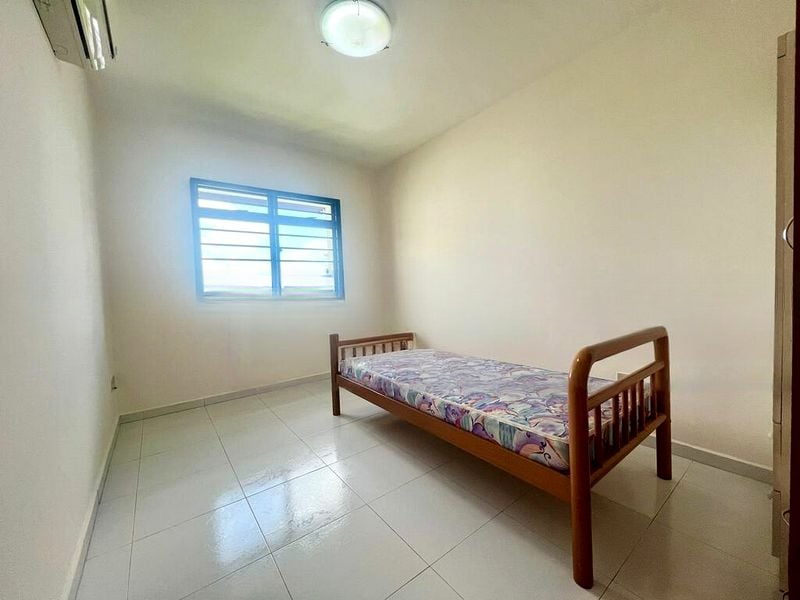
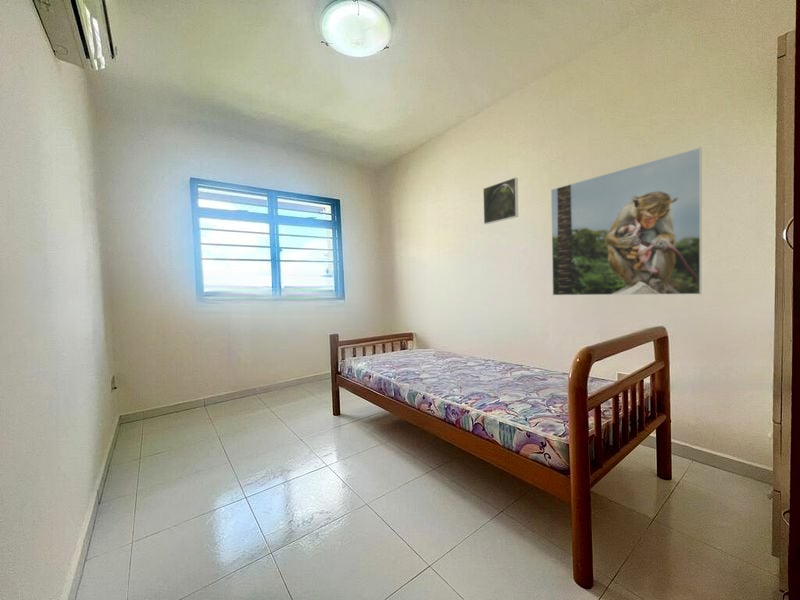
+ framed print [550,146,703,296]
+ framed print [482,176,519,225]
